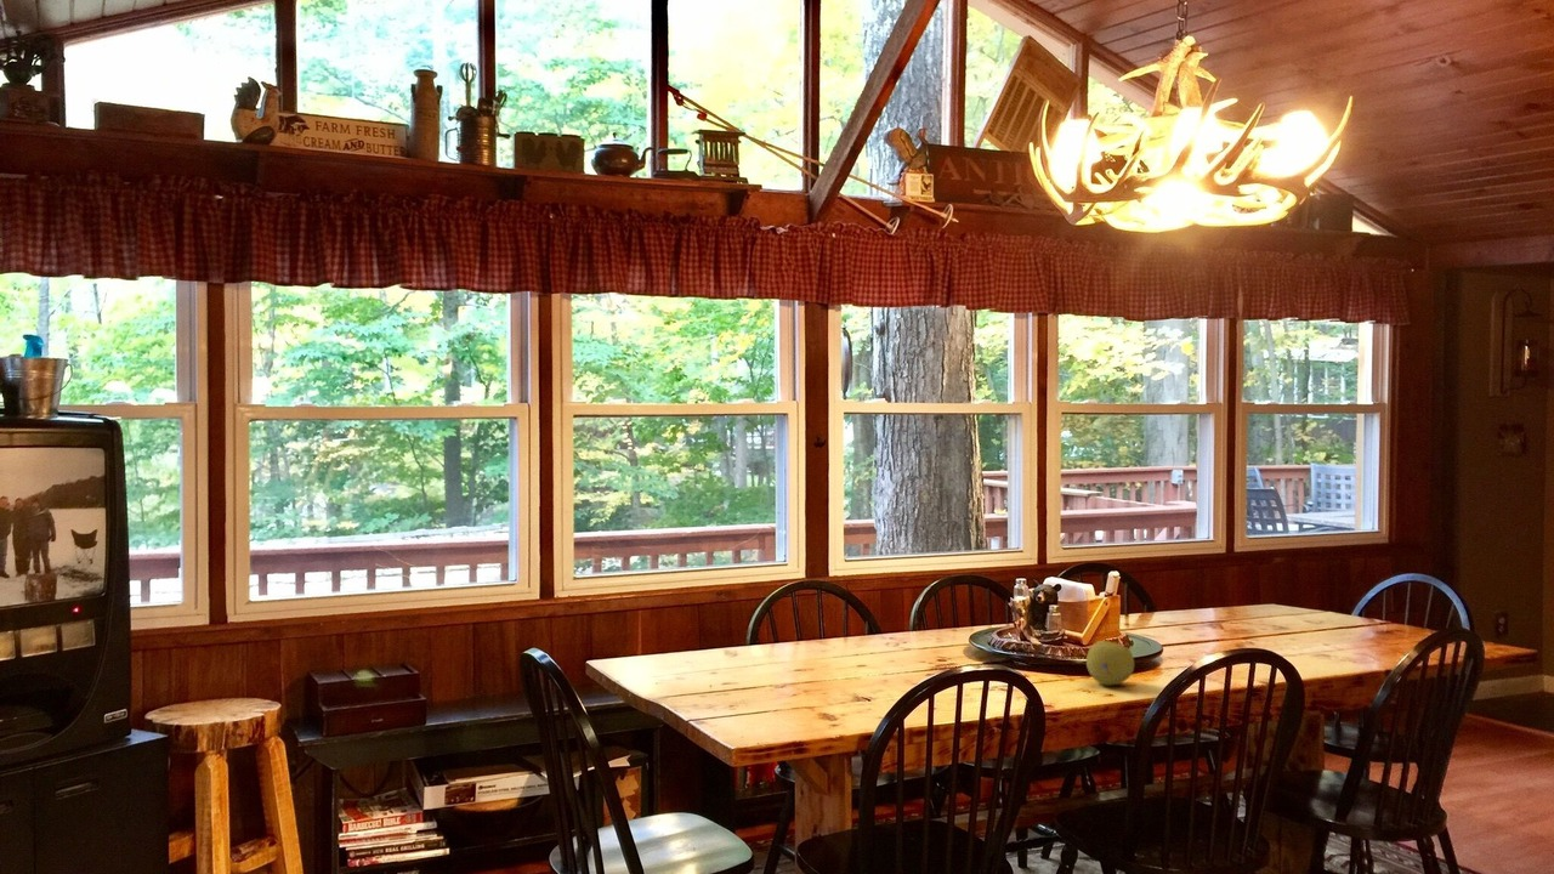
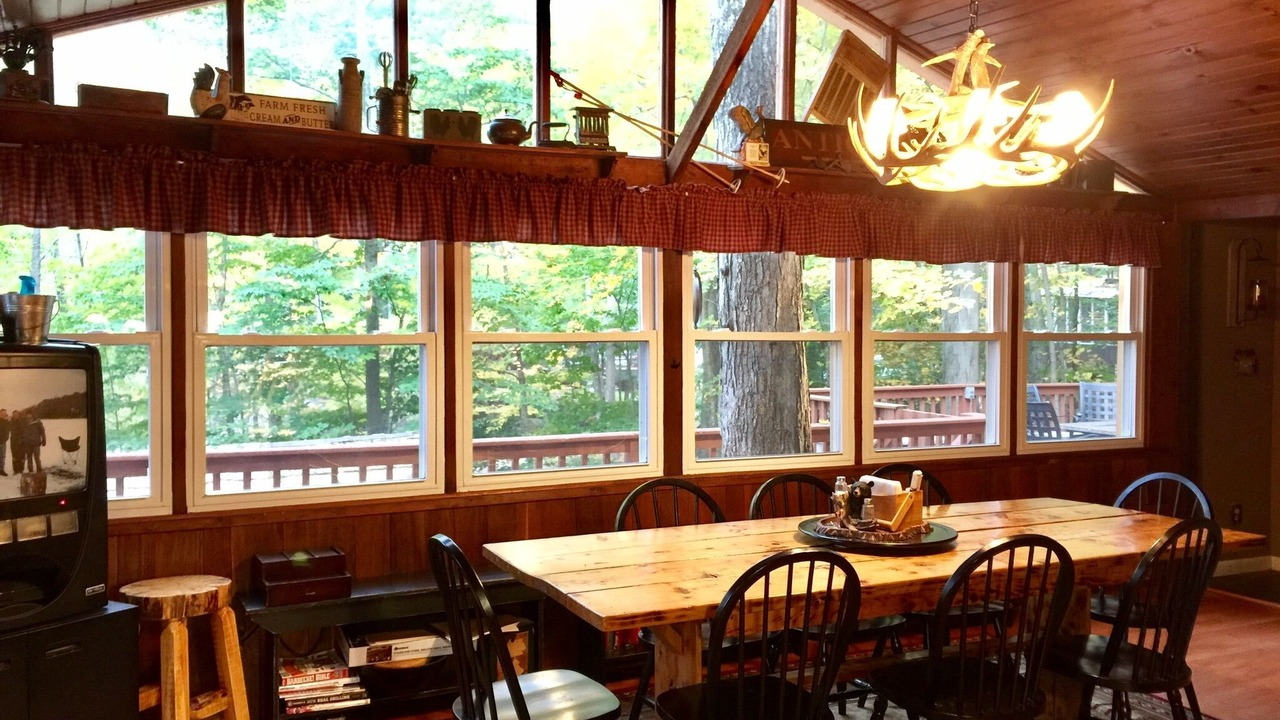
- fruit [1085,640,1135,687]
